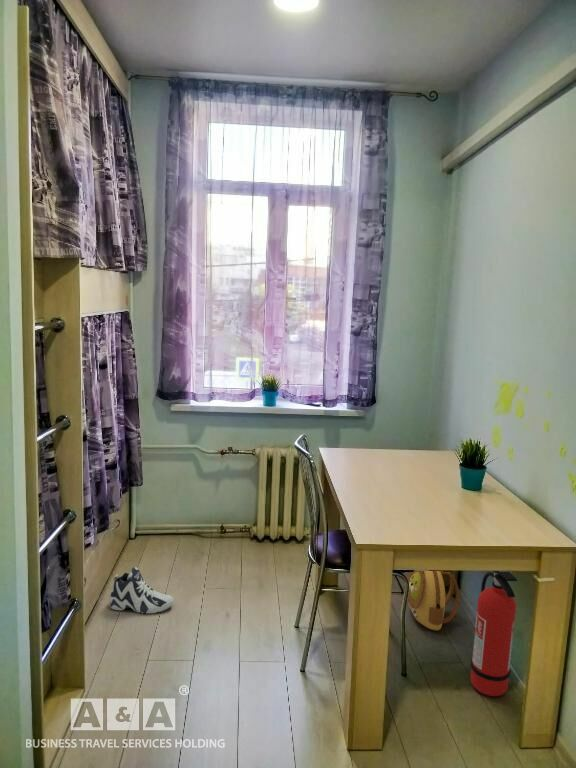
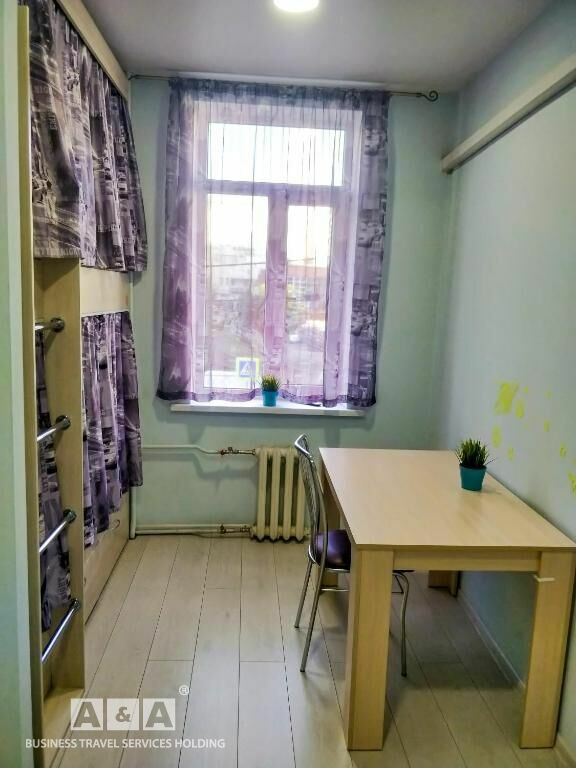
- fire extinguisher [470,570,518,697]
- backpack [406,571,460,632]
- sneaker [109,566,174,614]
